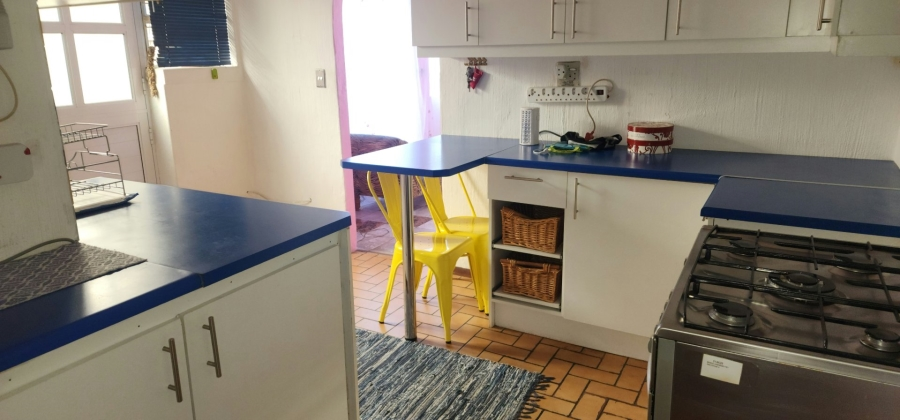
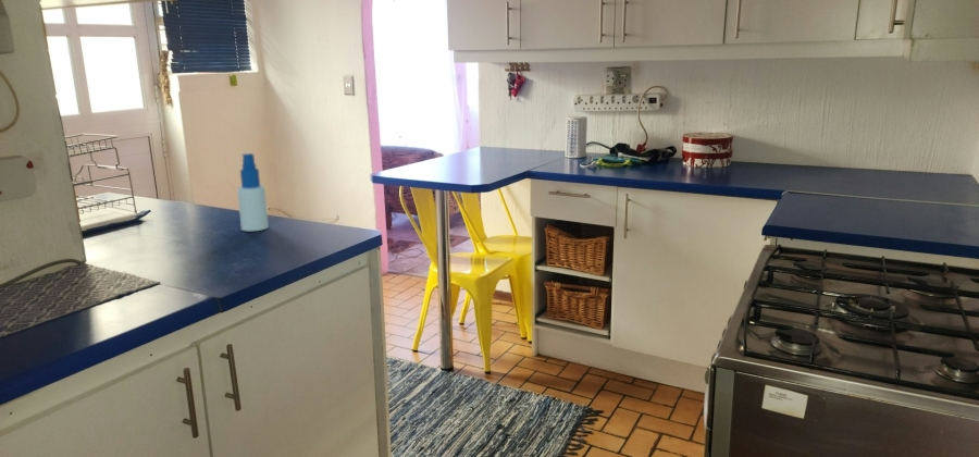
+ spray bottle [236,152,270,232]
